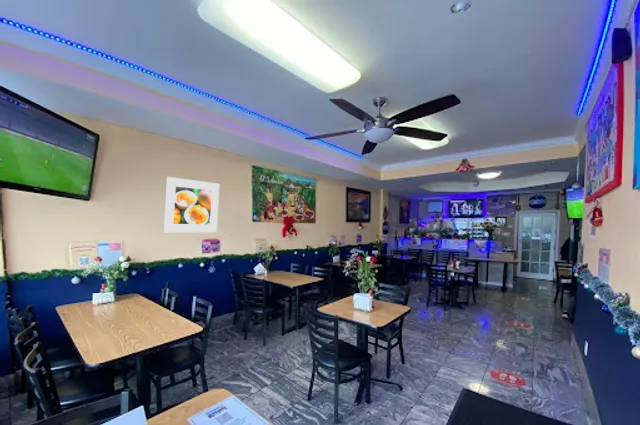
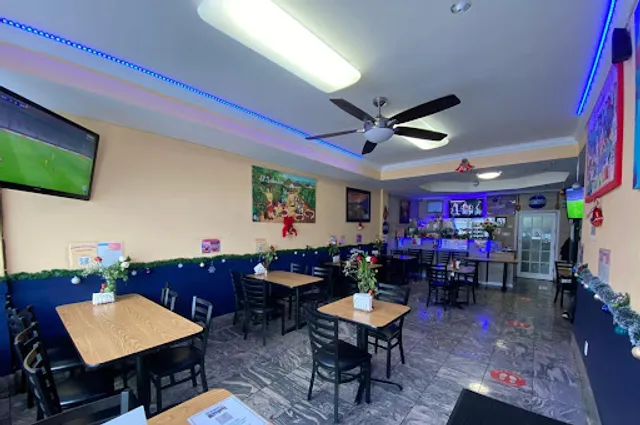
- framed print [163,176,220,233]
